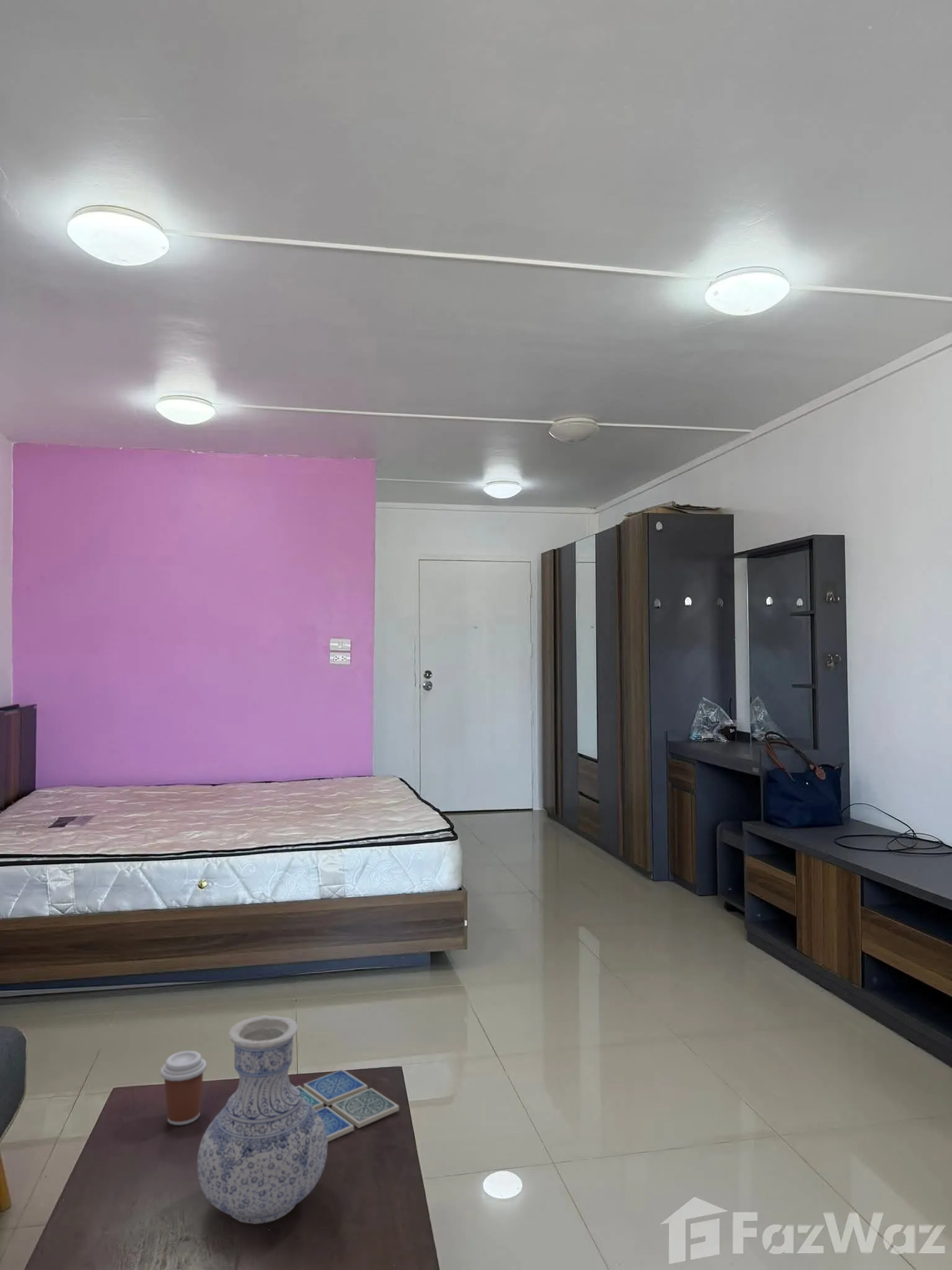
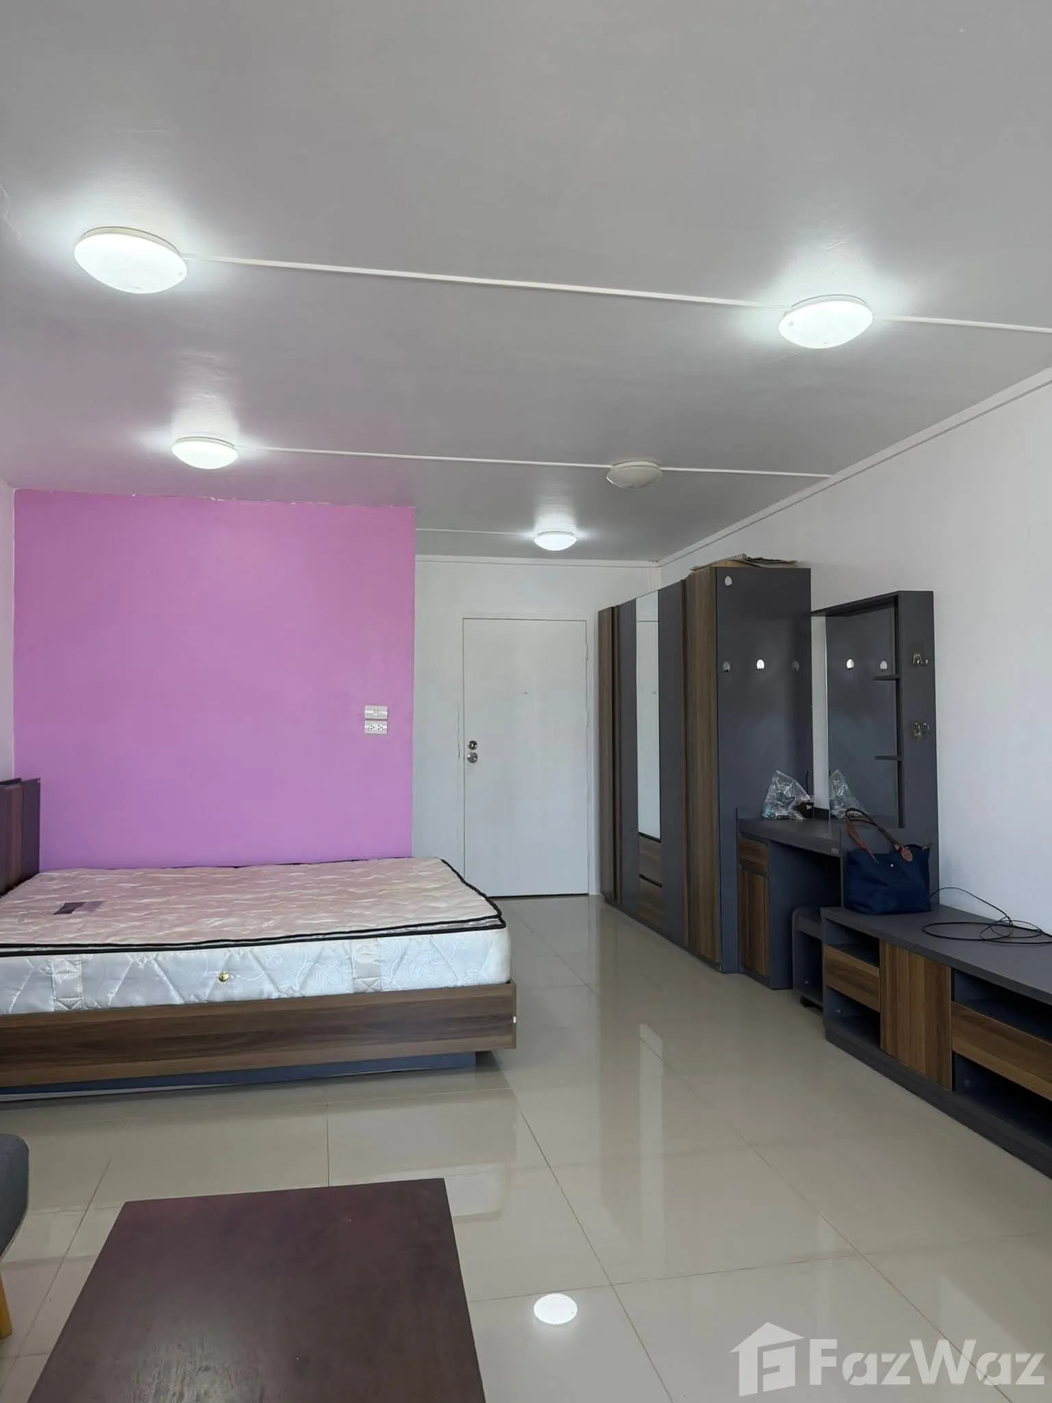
- coffee cup [160,1050,207,1126]
- drink coaster [296,1068,400,1142]
- vase [196,1014,328,1225]
